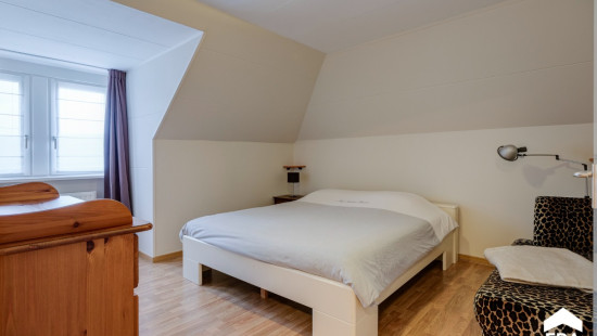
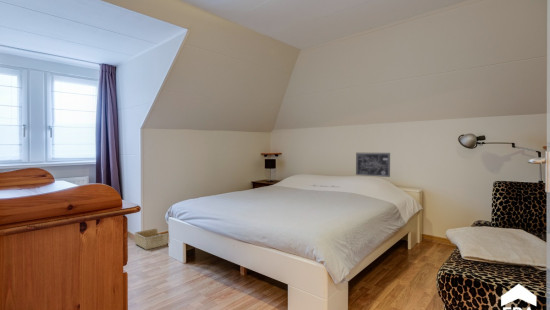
+ storage bin [133,228,169,251]
+ wall art [355,152,391,178]
